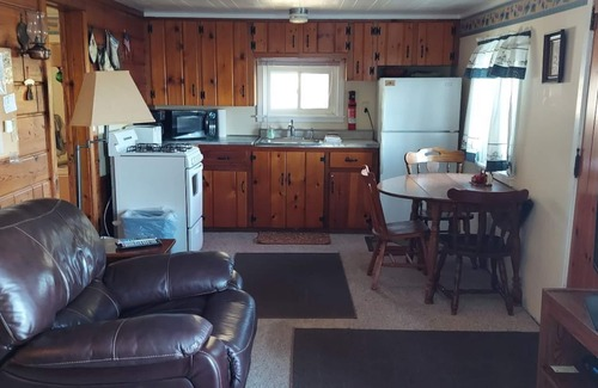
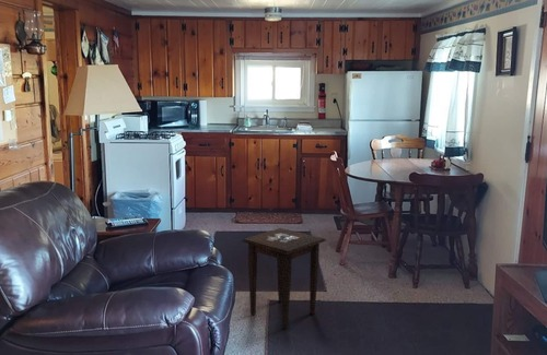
+ side table [241,227,327,330]
